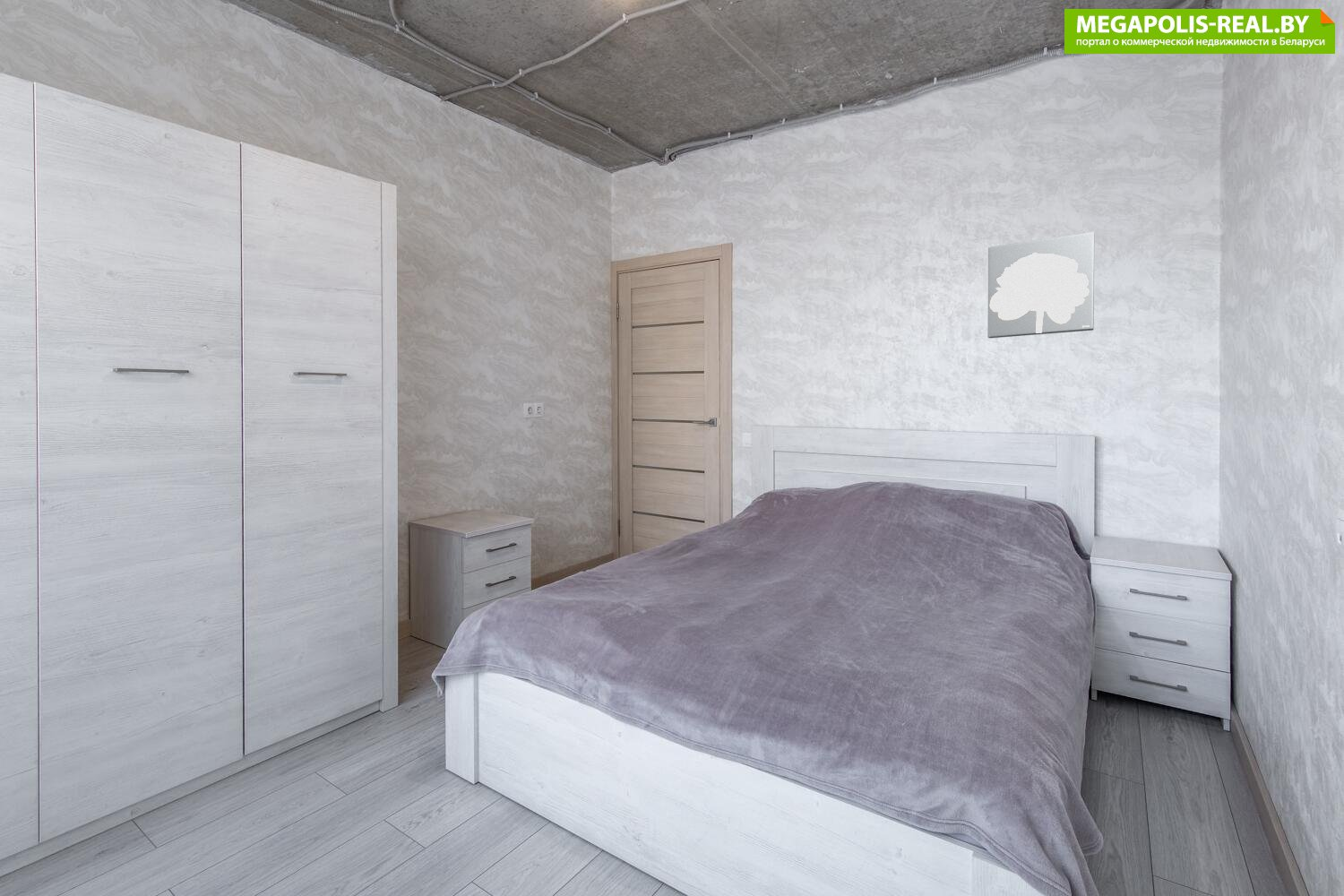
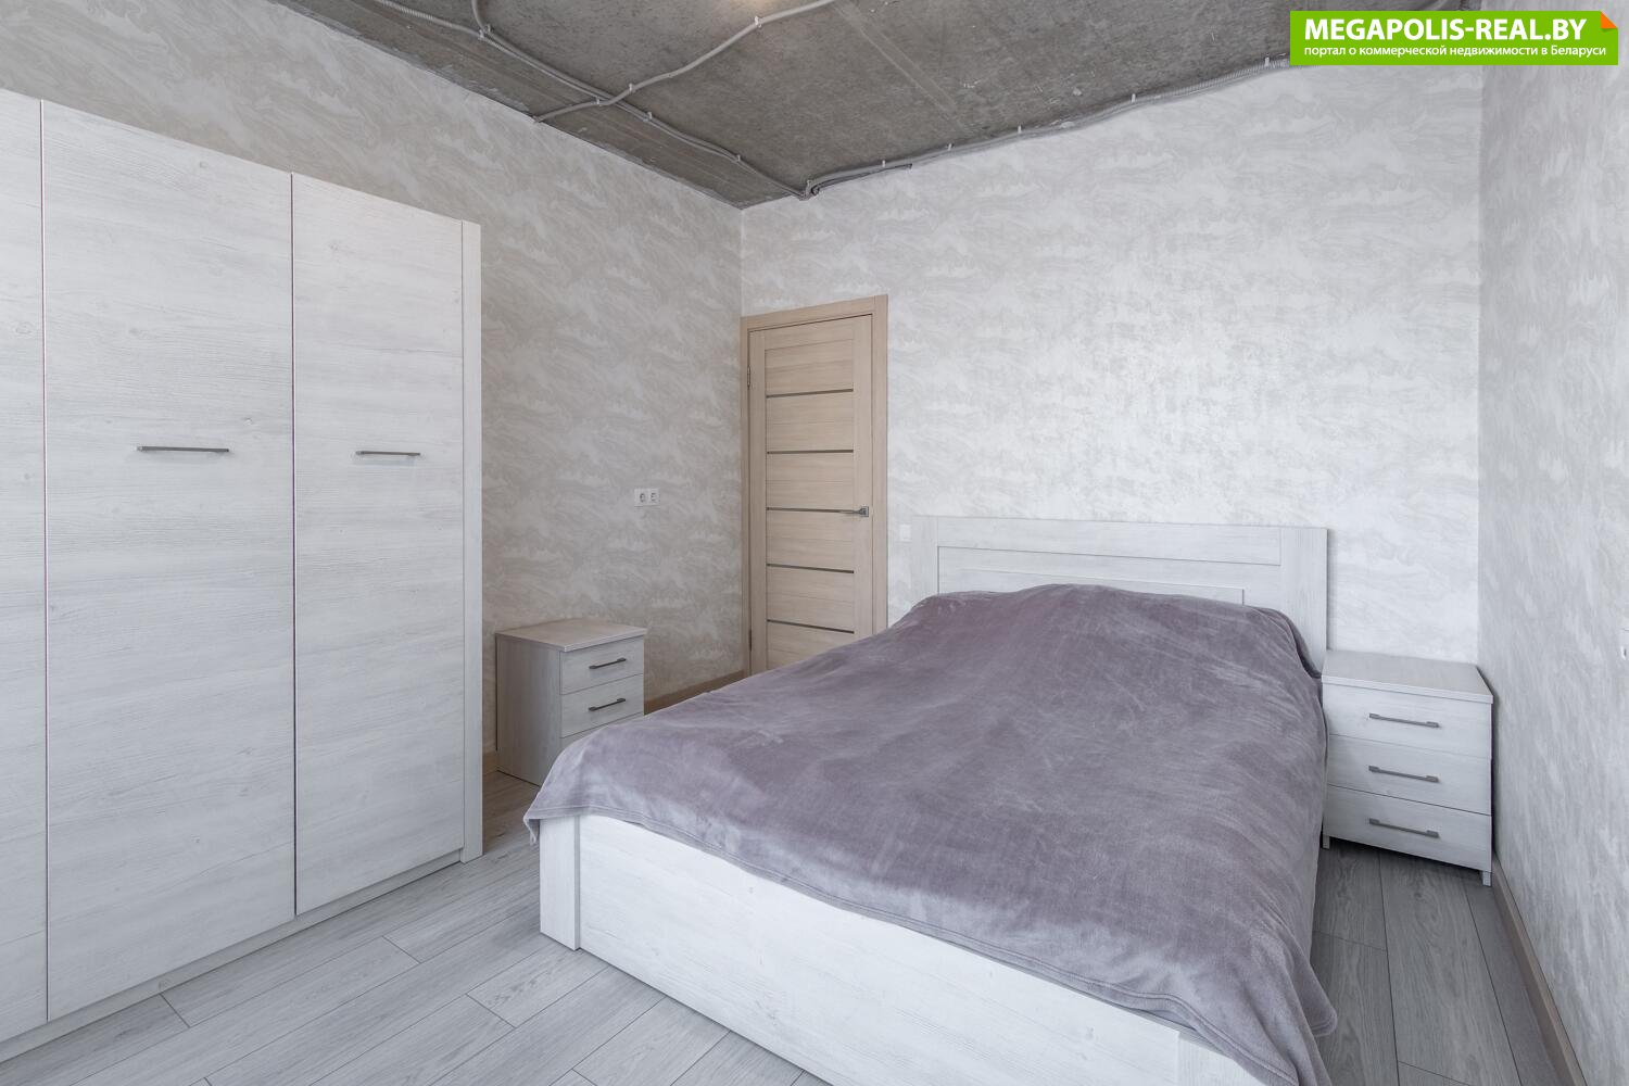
- wall art [986,231,1095,339]
